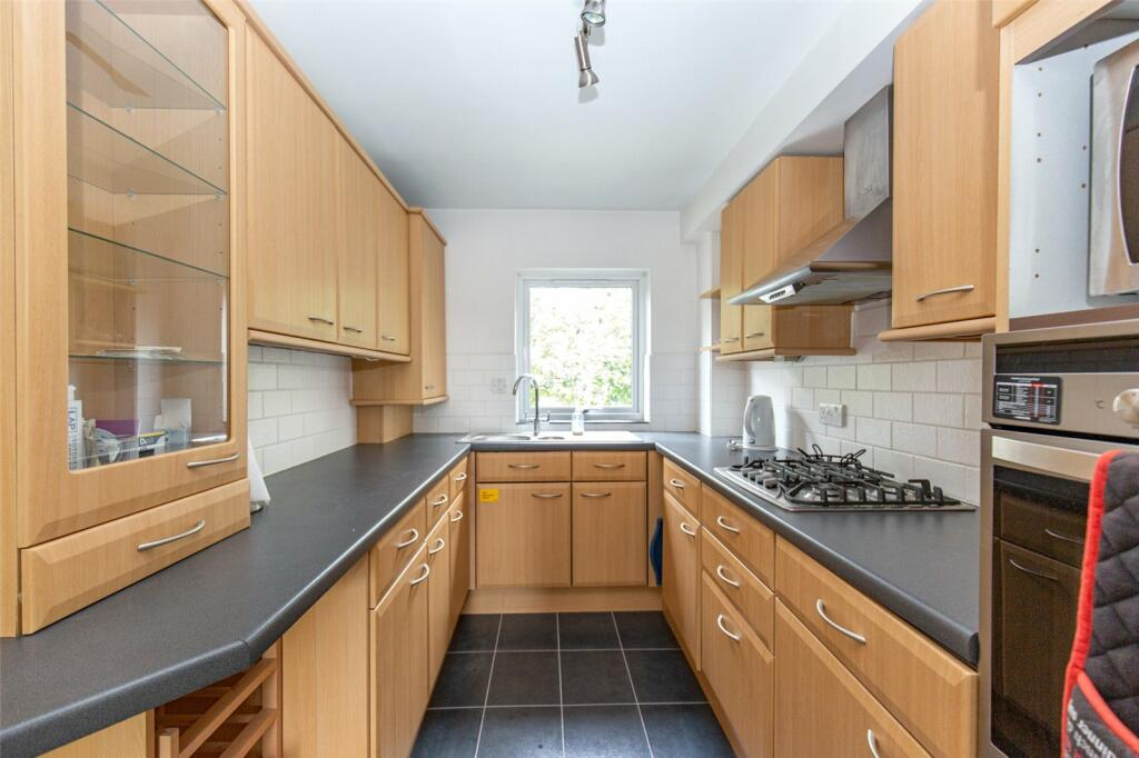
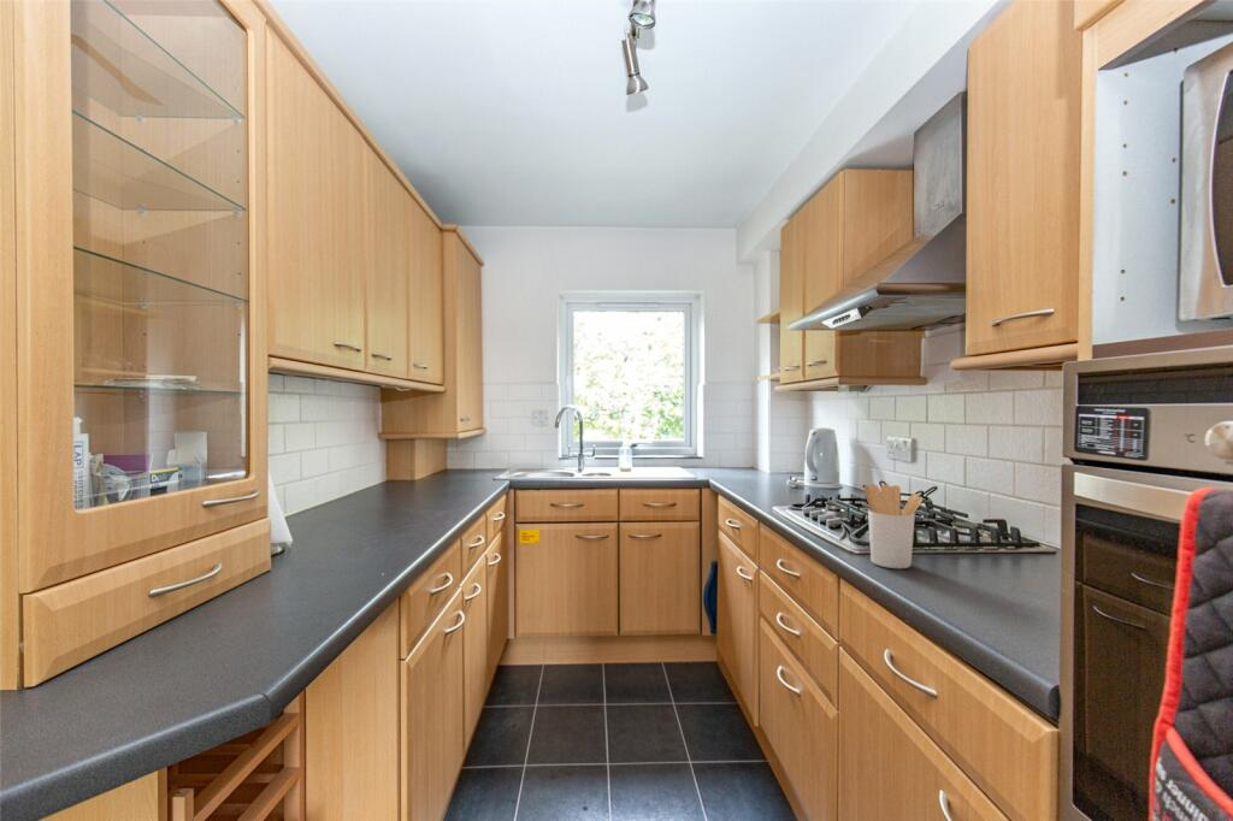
+ utensil holder [863,483,924,569]
